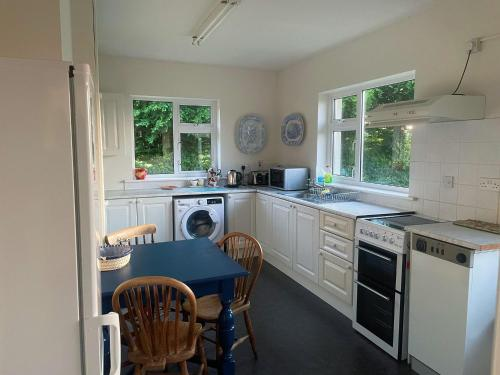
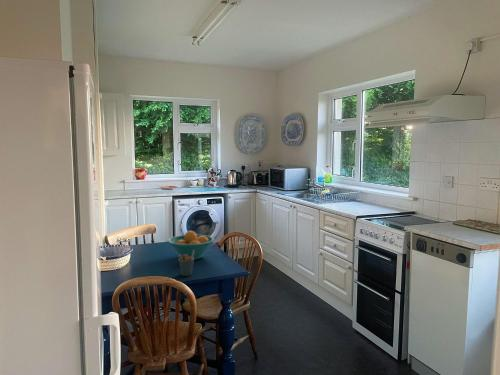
+ pen holder [177,250,195,277]
+ fruit bowl [167,230,215,261]
